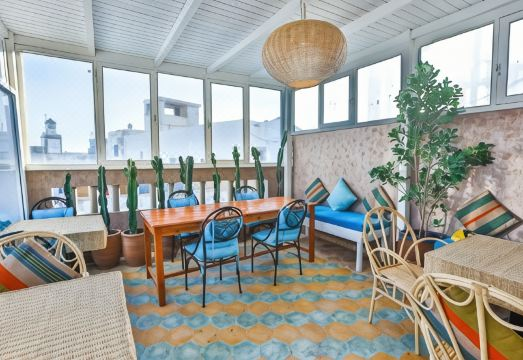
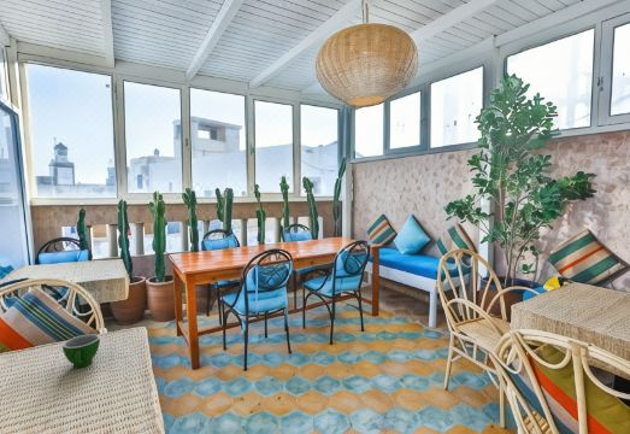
+ teacup [61,333,101,369]
